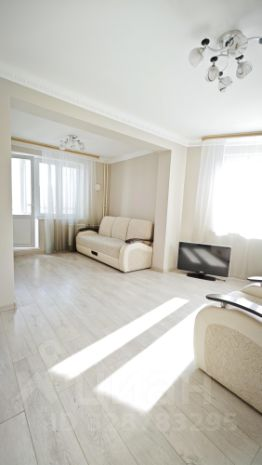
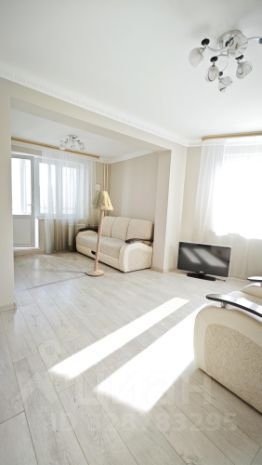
+ floor lamp [85,188,114,277]
